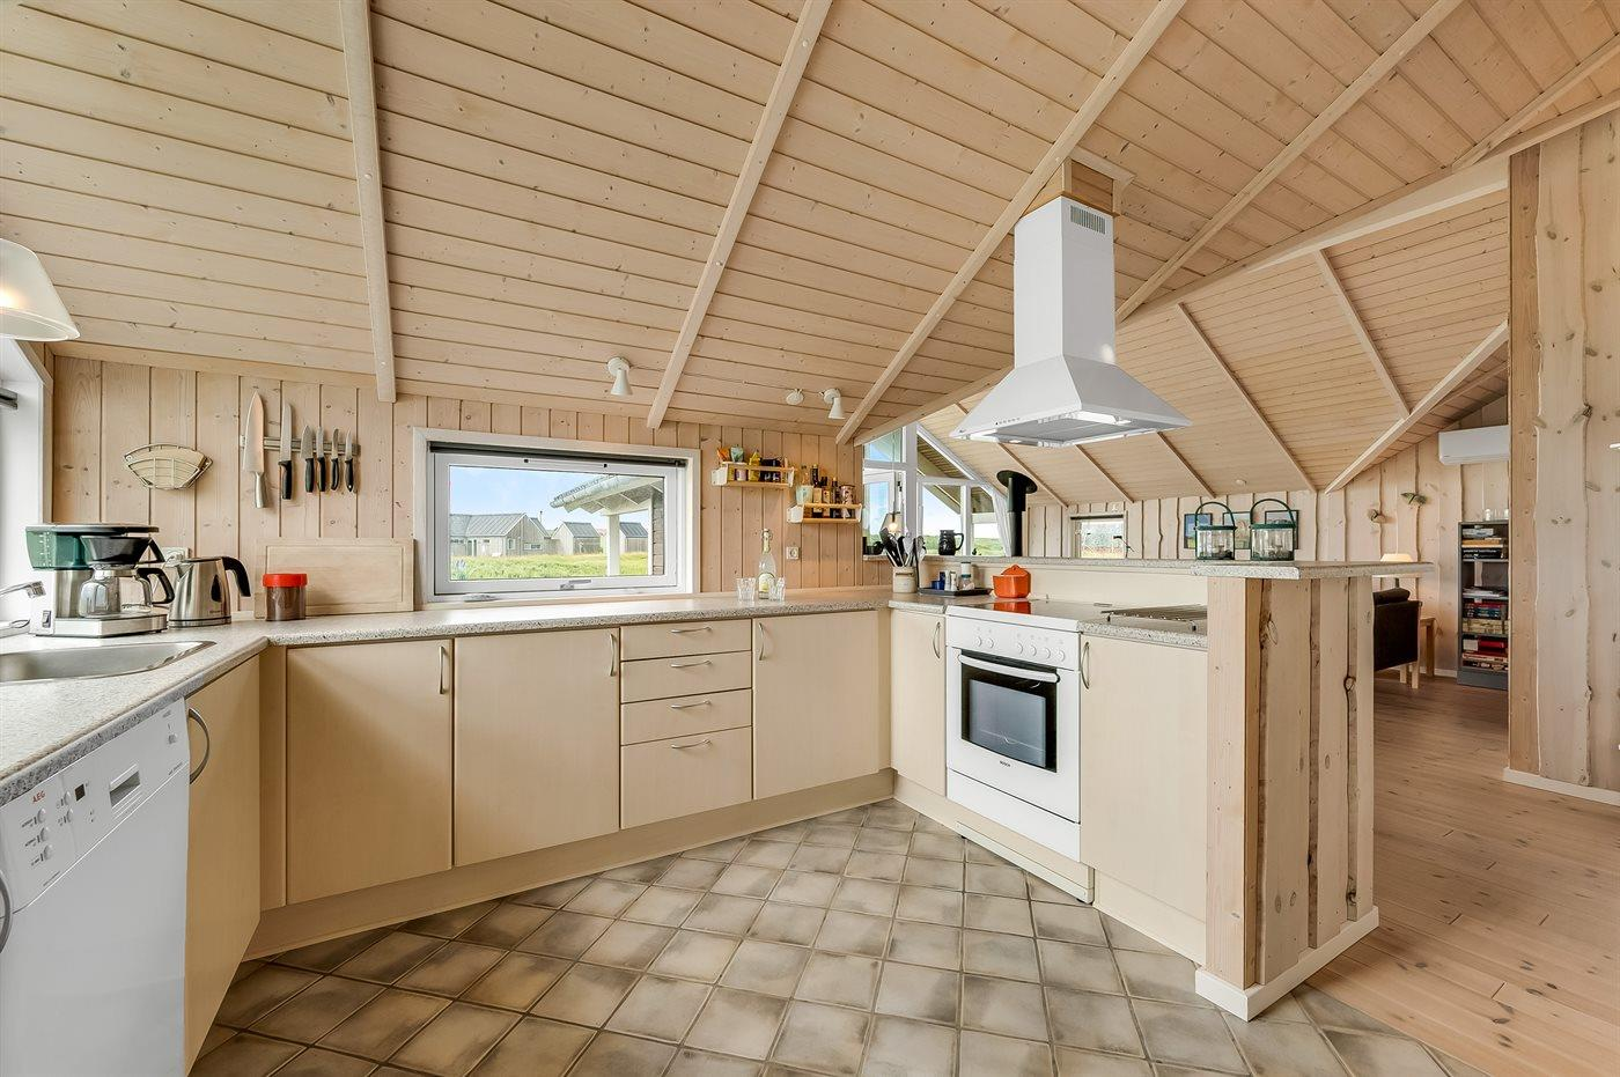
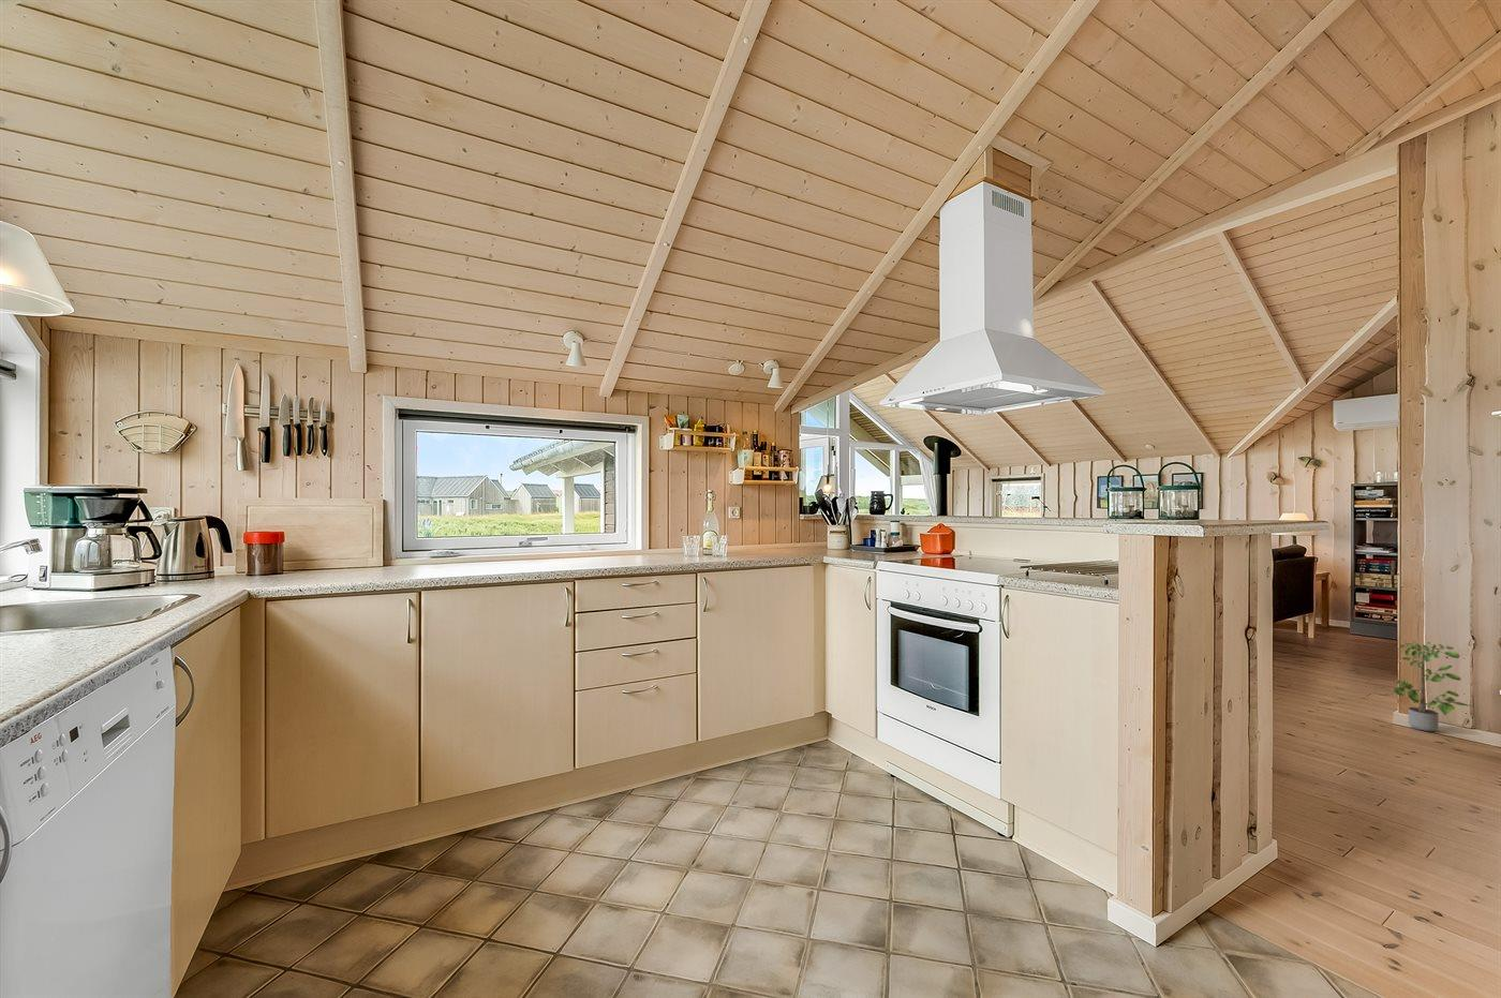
+ potted plant [1393,640,1472,732]
